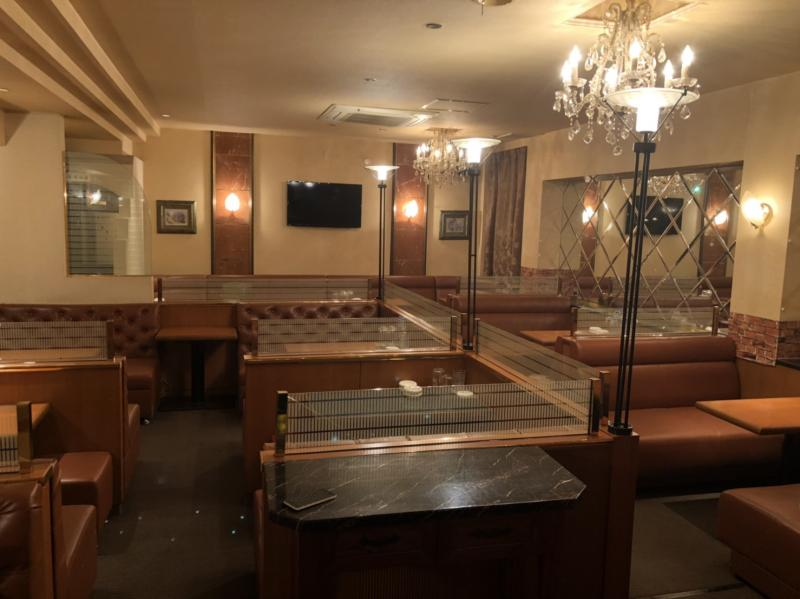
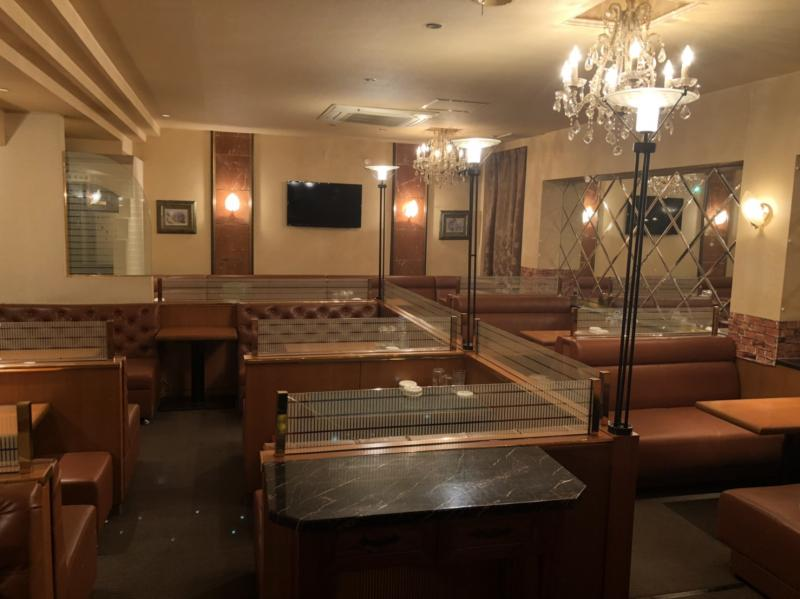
- smartphone [283,487,337,511]
